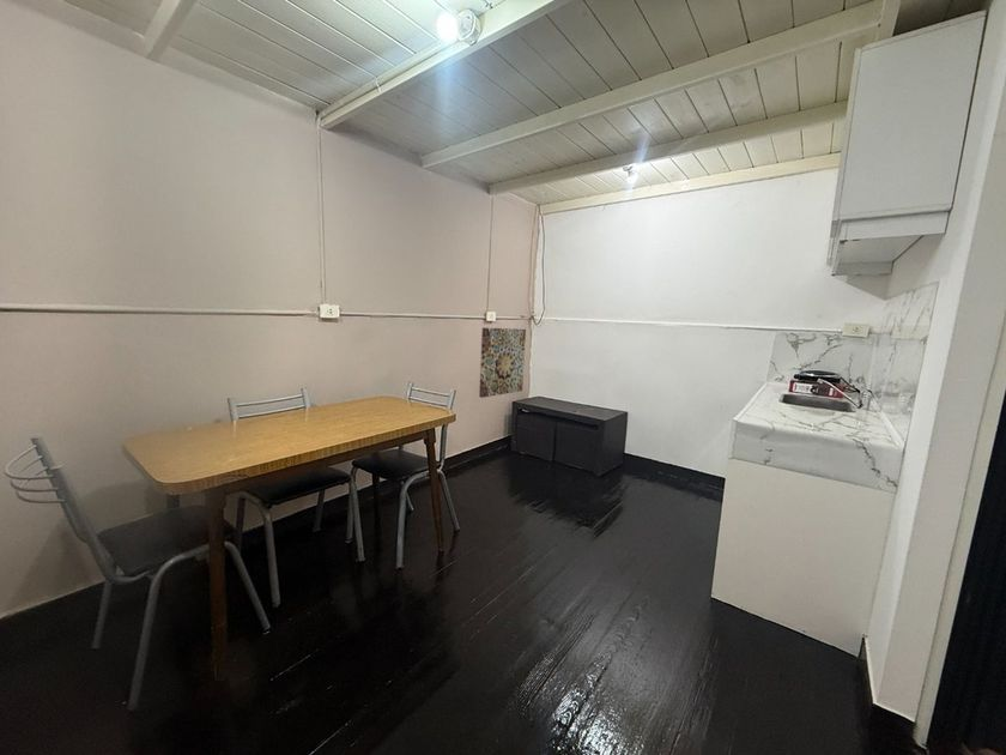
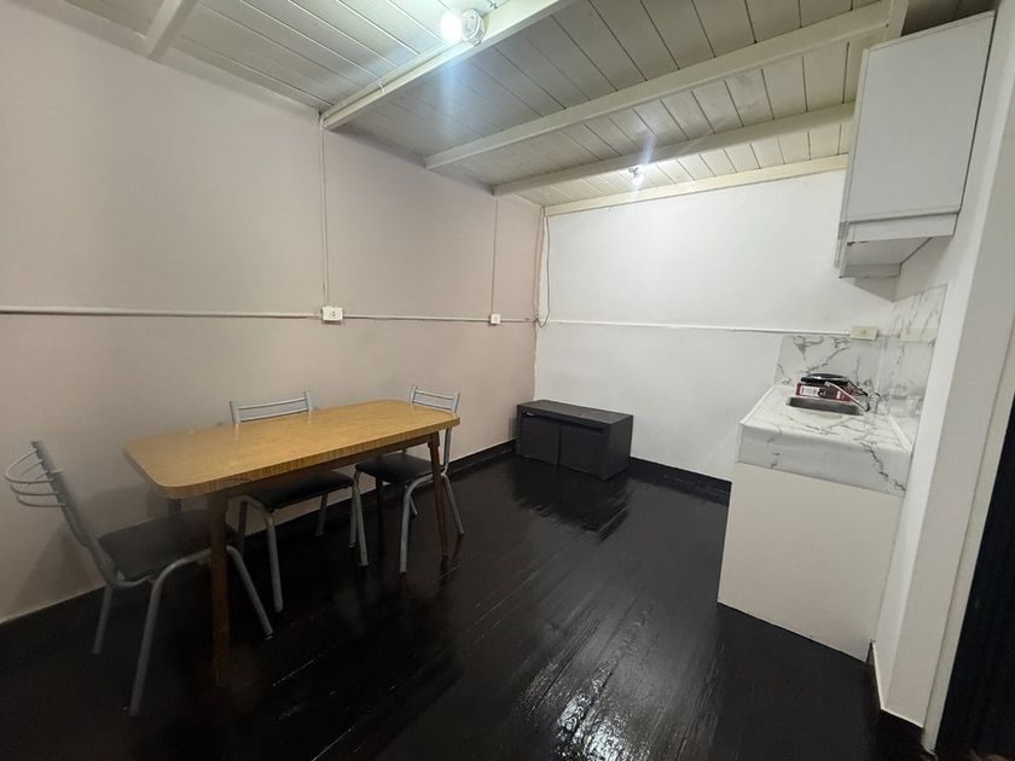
- wall art [478,326,527,399]
